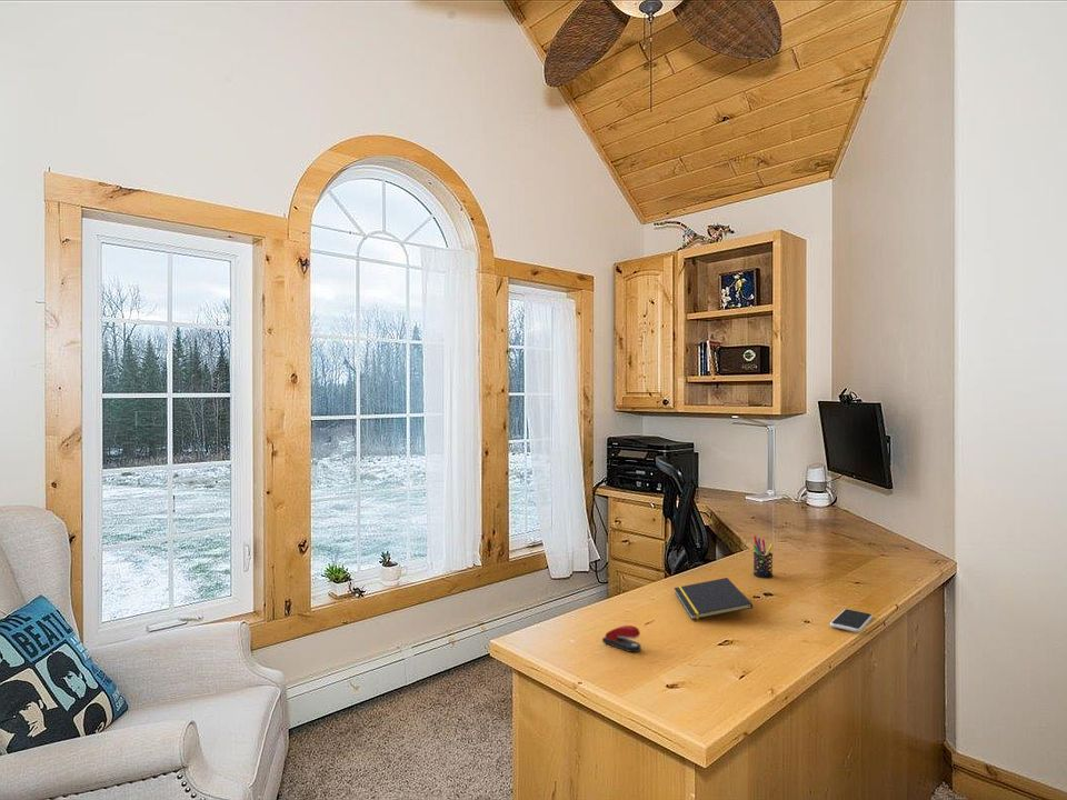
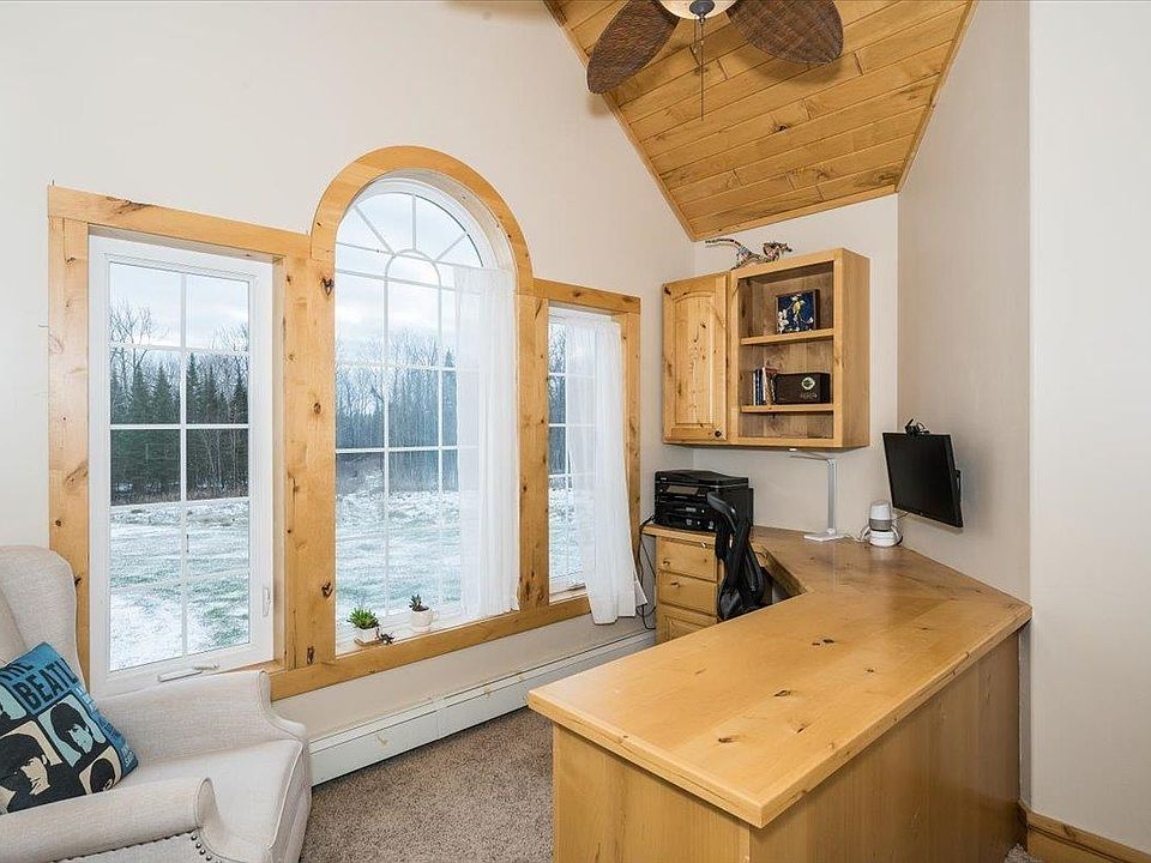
- notepad [674,577,754,621]
- stapler [601,624,641,653]
- pen holder [752,534,775,579]
- smartphone [829,608,875,633]
